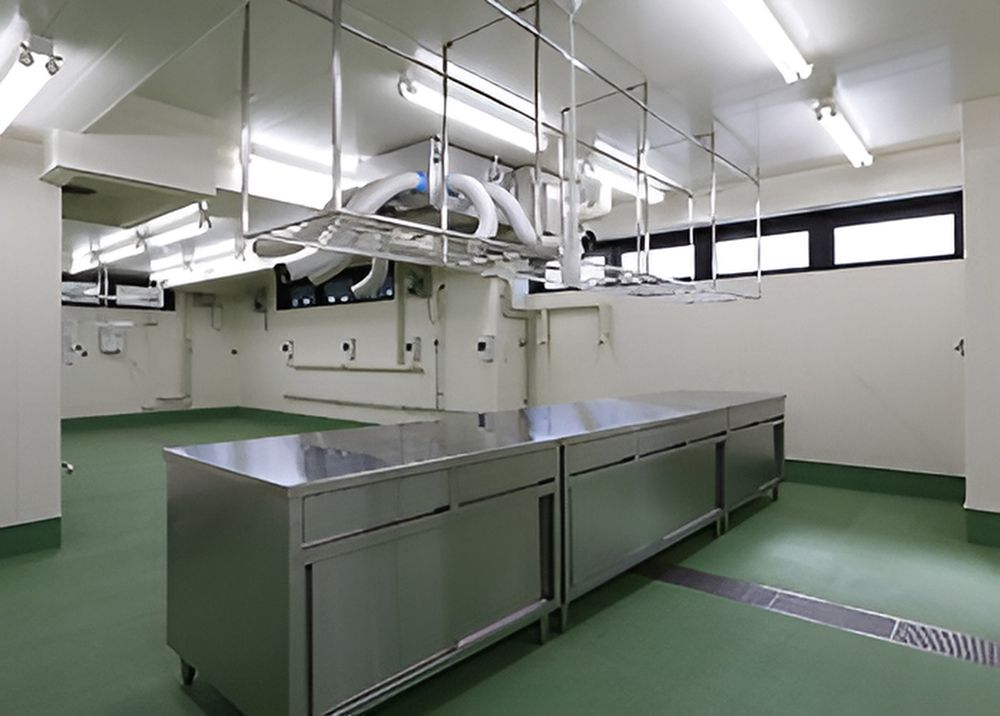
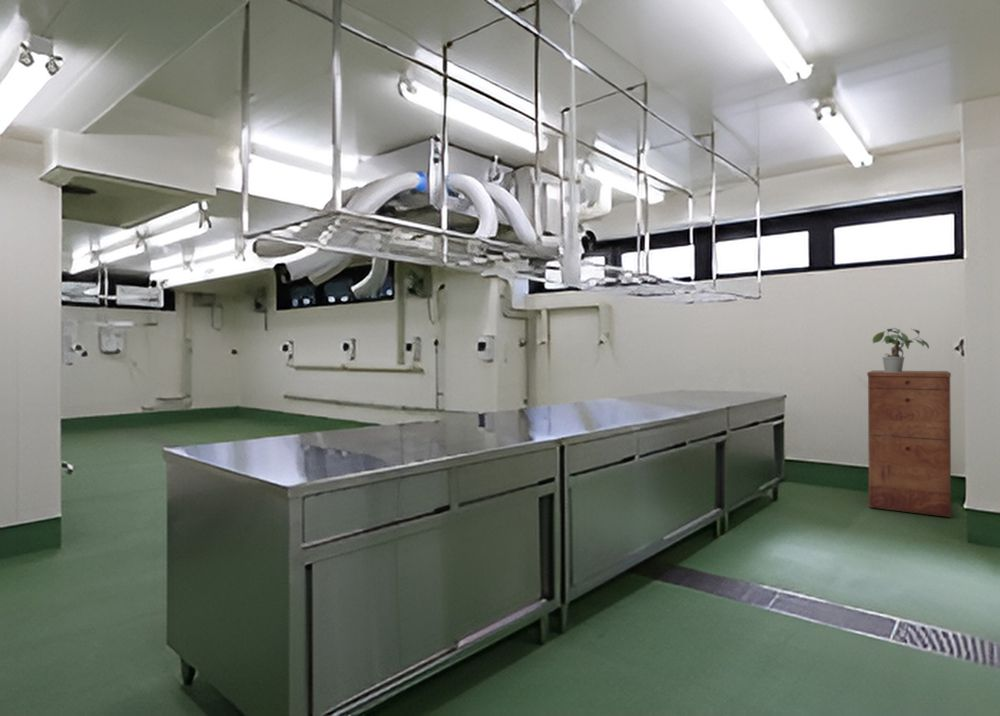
+ potted plant [872,327,930,372]
+ filing cabinet [866,370,952,518]
